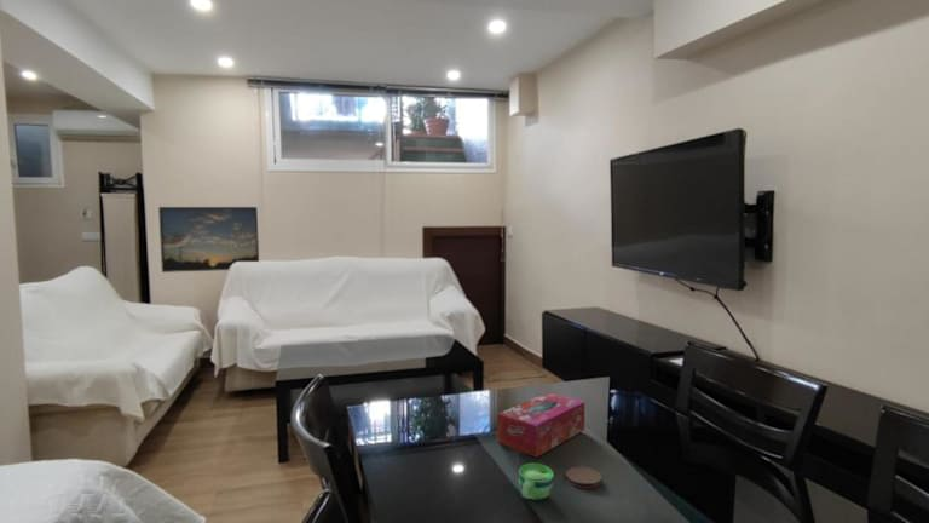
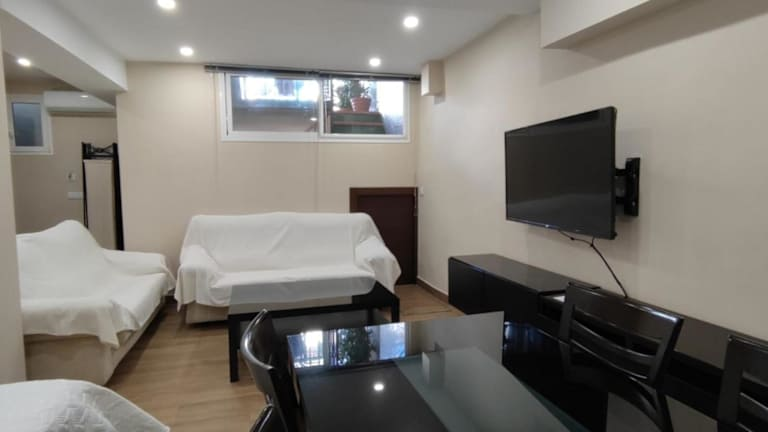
- tissue box [496,391,585,459]
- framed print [157,206,260,274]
- cup [518,461,555,501]
- coaster [565,466,602,489]
